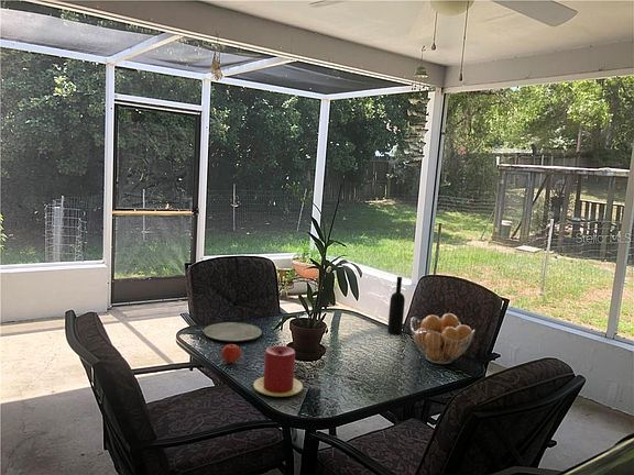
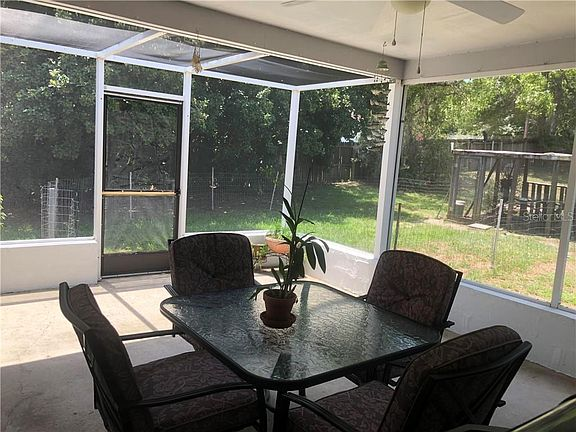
- candle [252,345,304,398]
- fruit basket [409,312,476,365]
- apple [220,343,242,365]
- wine bottle [386,276,406,335]
- plate [203,321,263,342]
